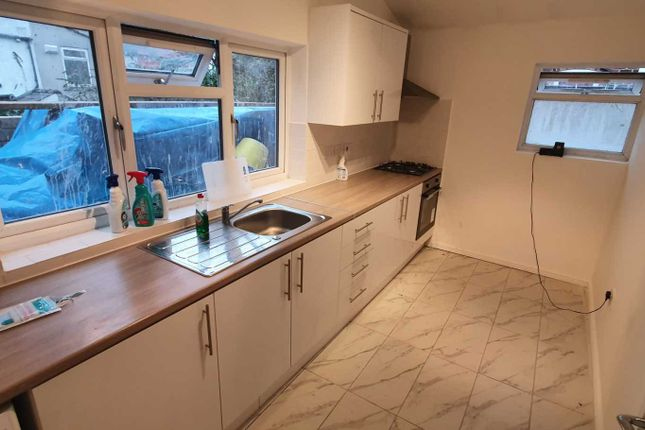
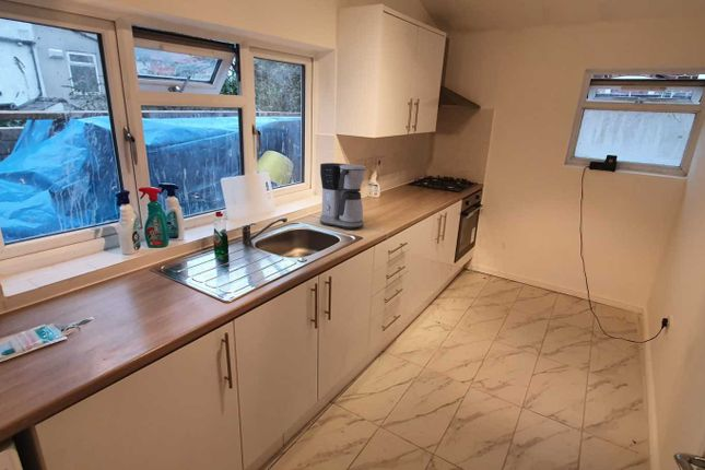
+ coffee maker [319,162,367,231]
